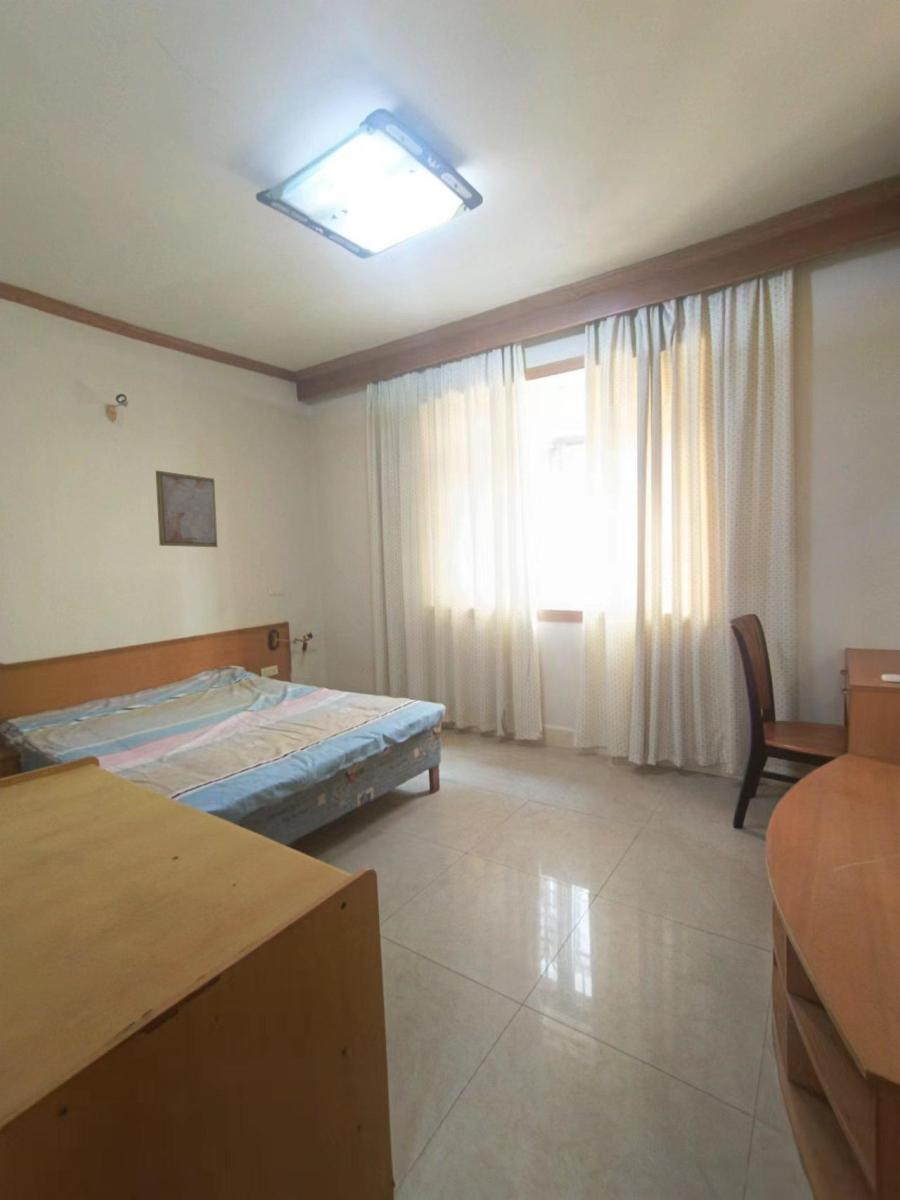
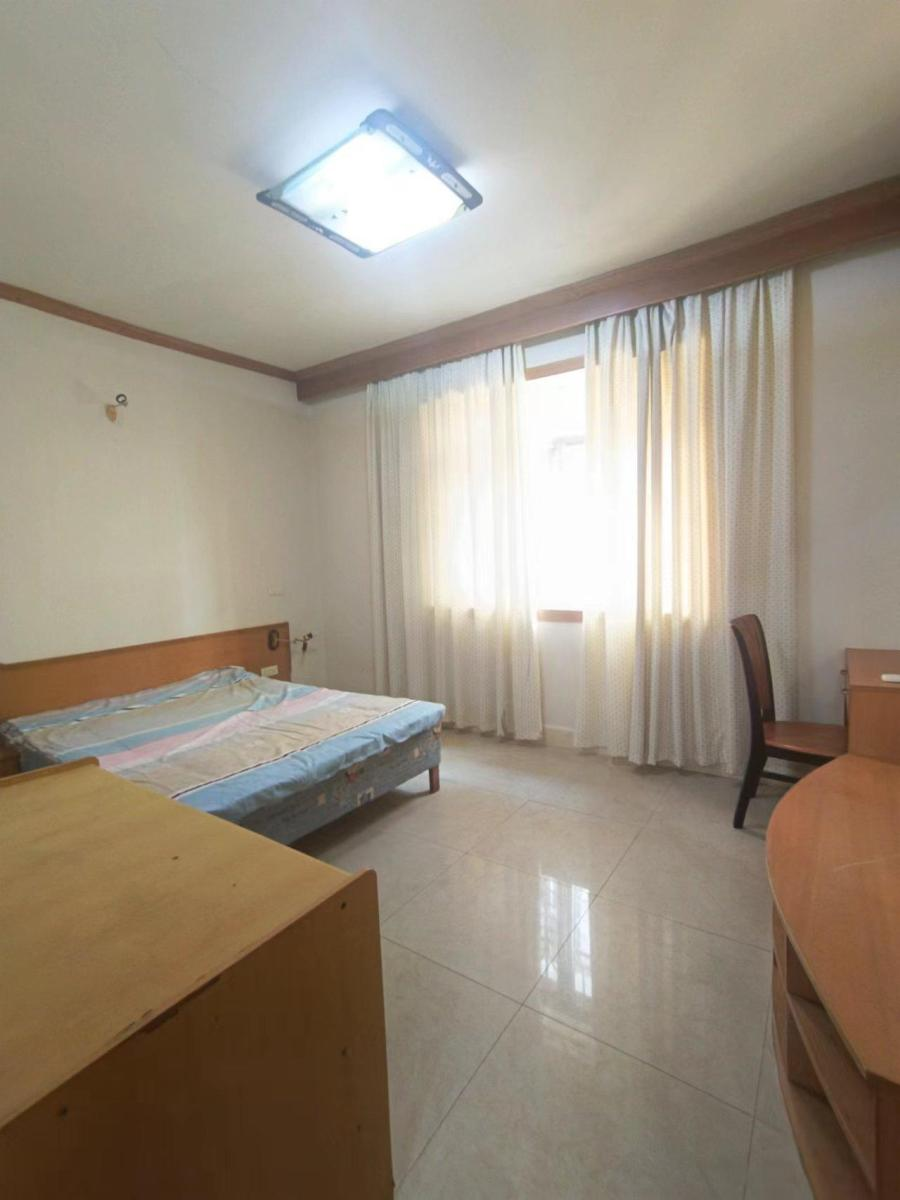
- wall art [155,470,218,548]
